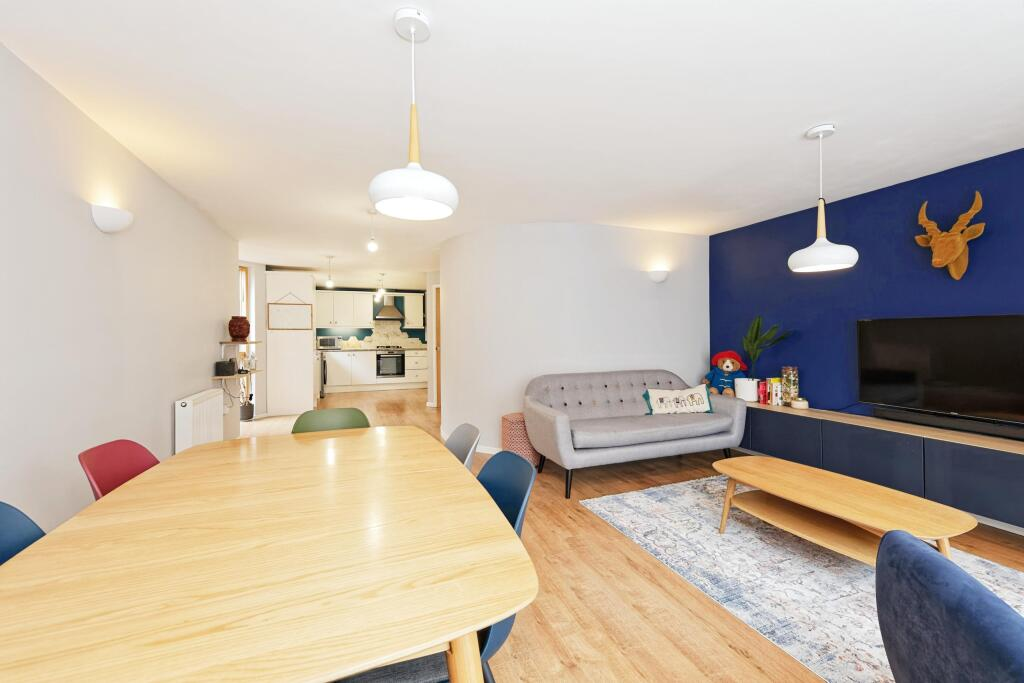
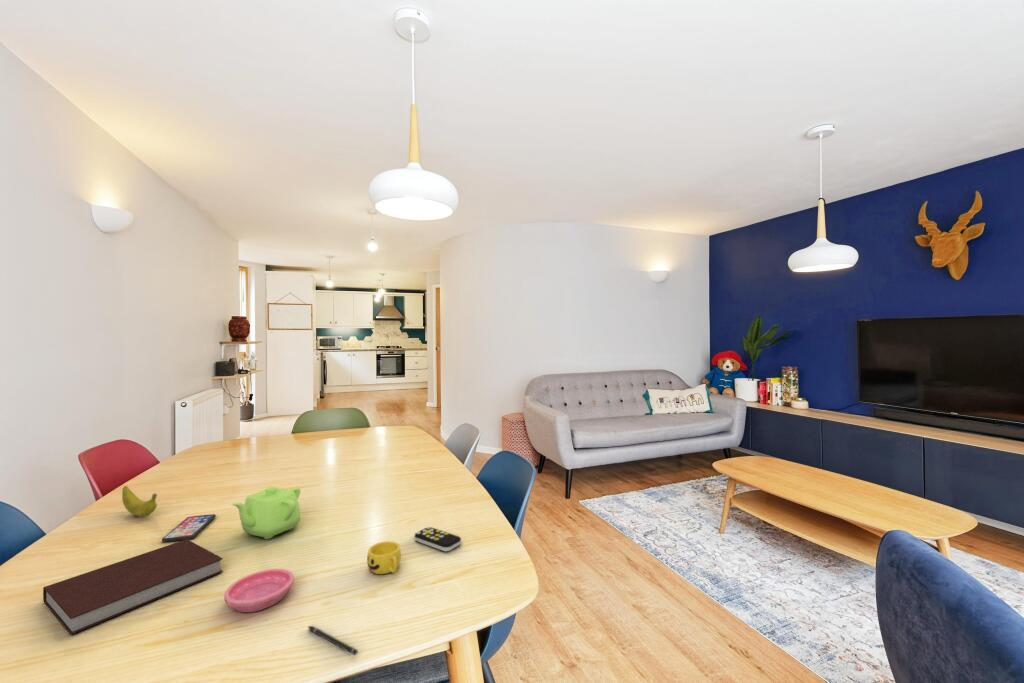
+ teapot [230,486,302,540]
+ pen [307,625,359,656]
+ saucer [223,568,295,613]
+ cup [366,540,402,575]
+ banana [121,485,158,518]
+ smartphone [161,513,217,543]
+ remote control [413,526,462,552]
+ notebook [42,539,224,636]
